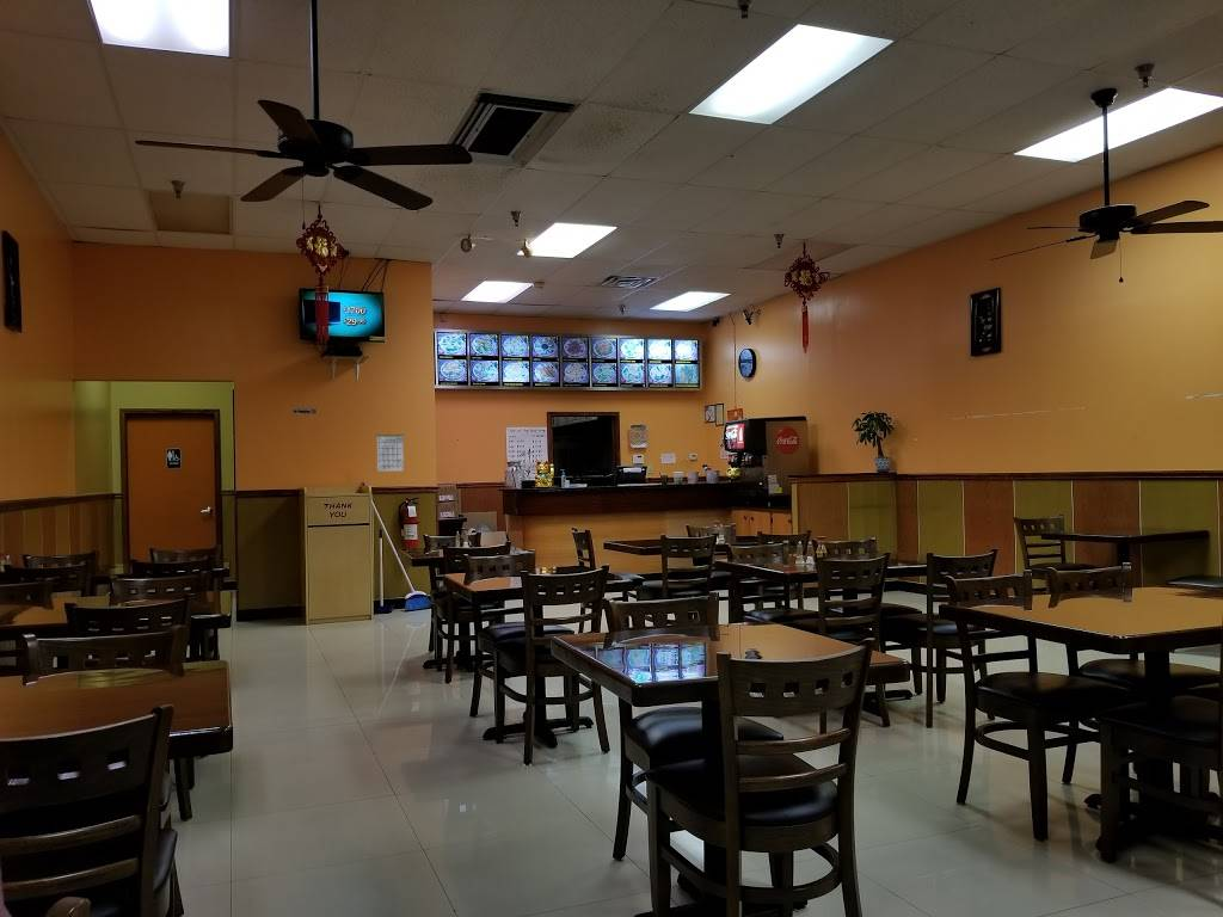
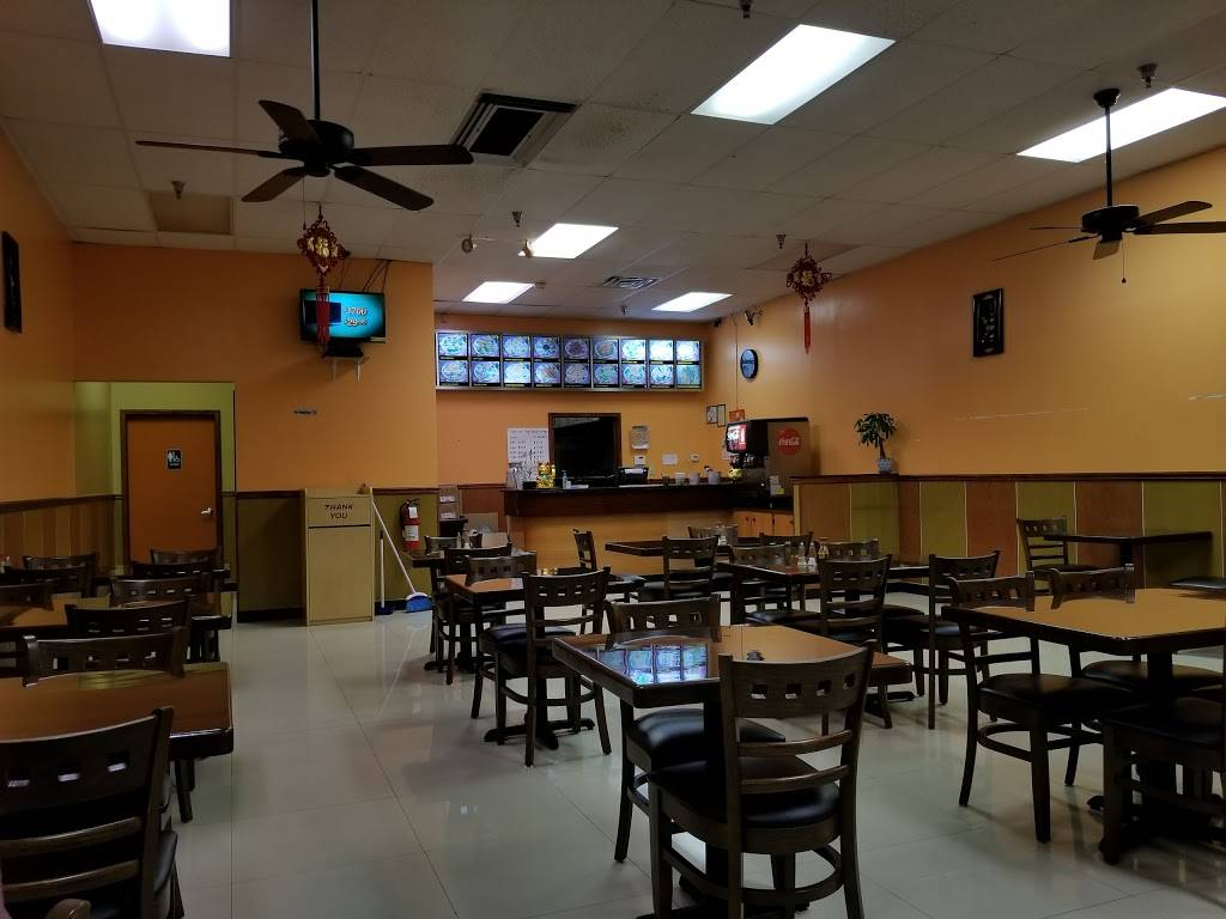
- calendar [375,425,405,473]
